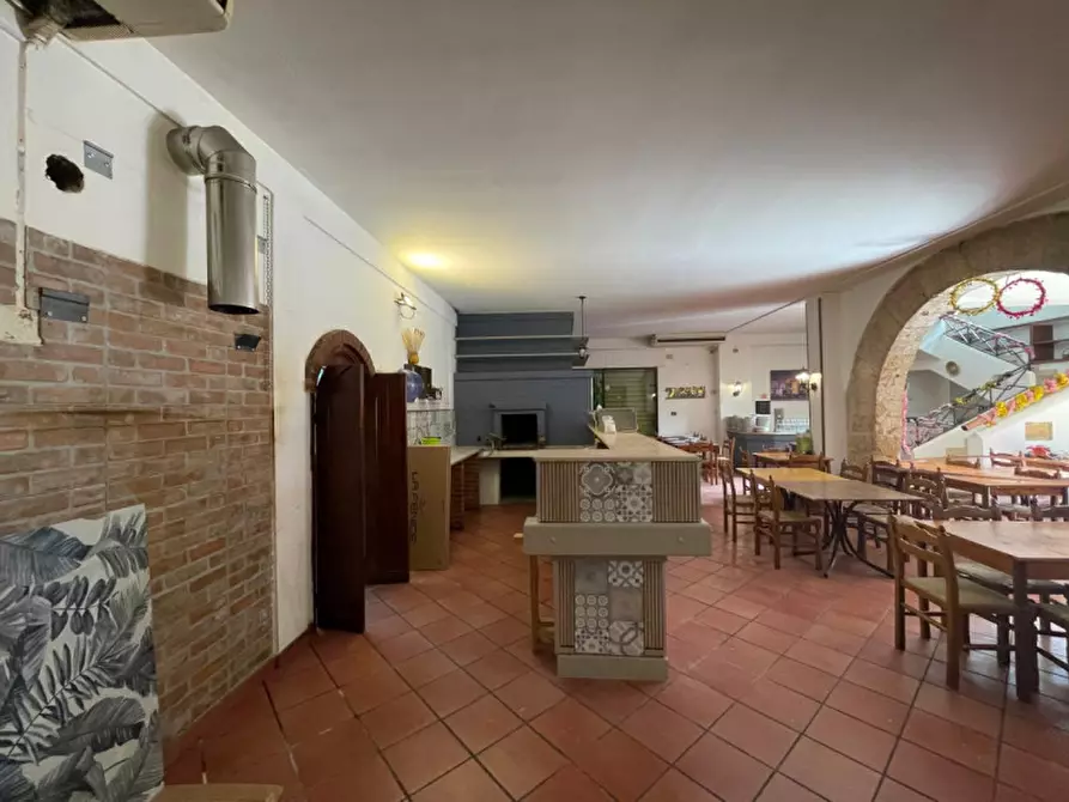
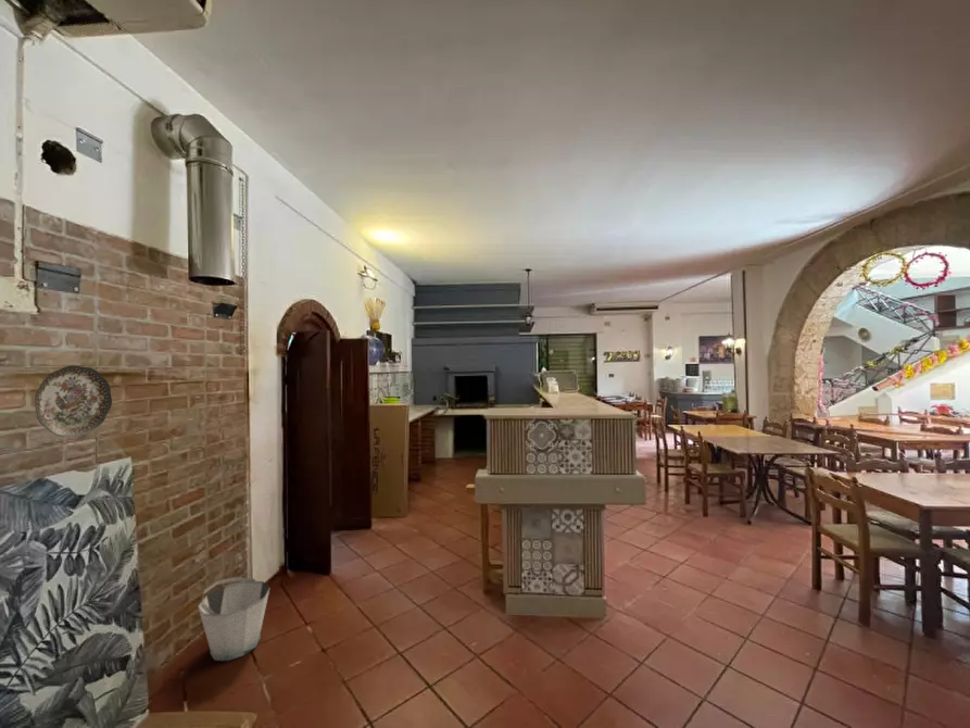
+ bucket [198,576,272,662]
+ decorative plate [34,364,113,438]
